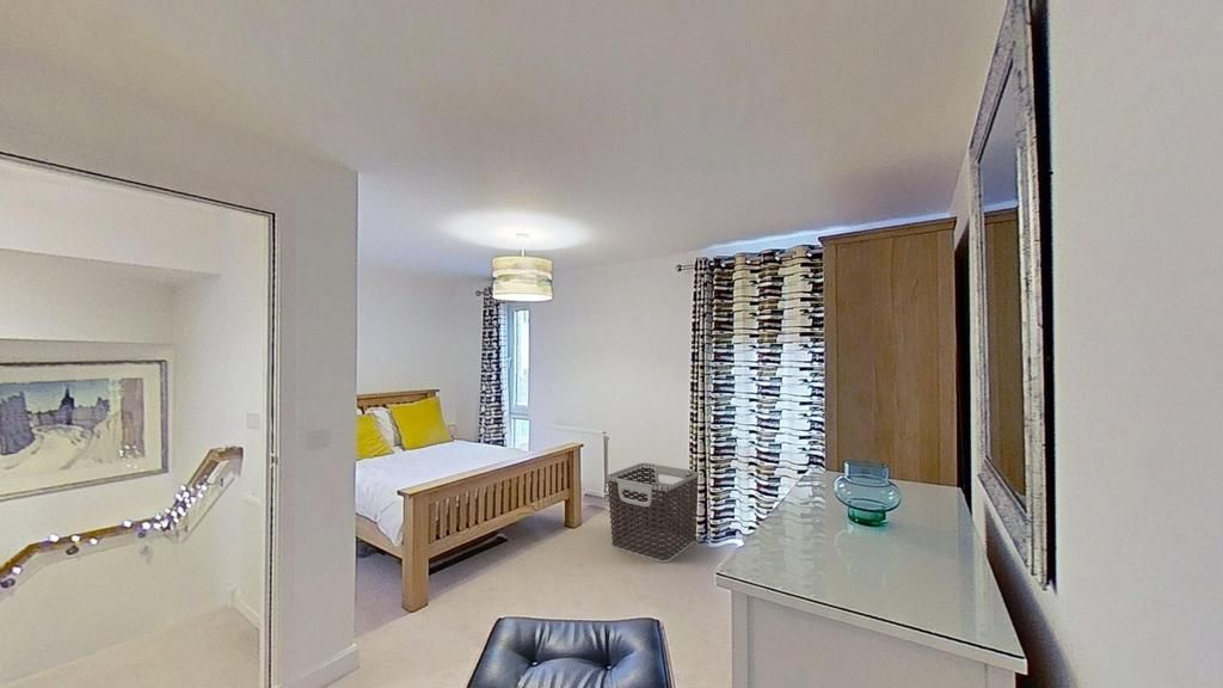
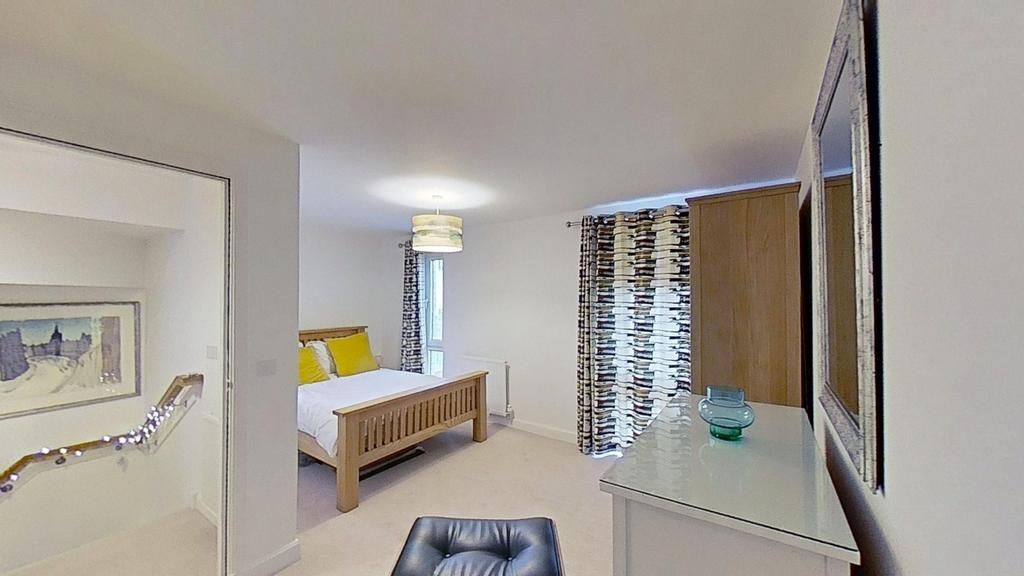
- clothes hamper [607,462,700,564]
